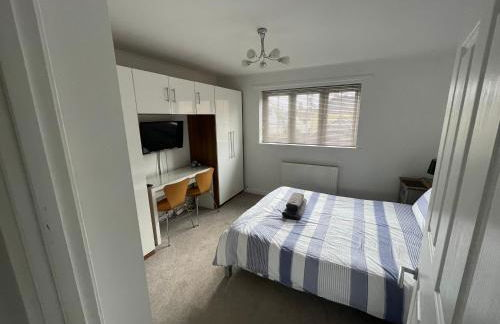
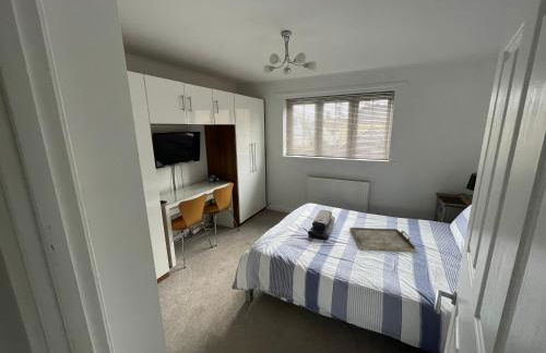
+ serving tray [348,227,417,253]
